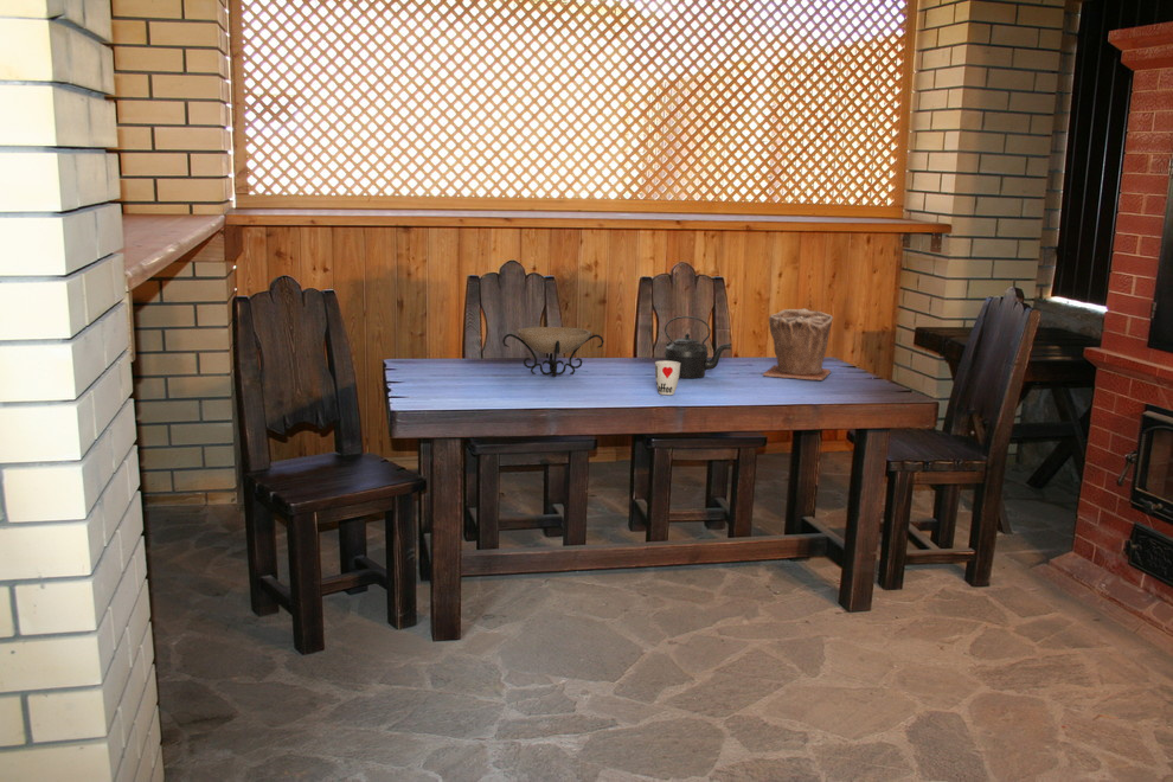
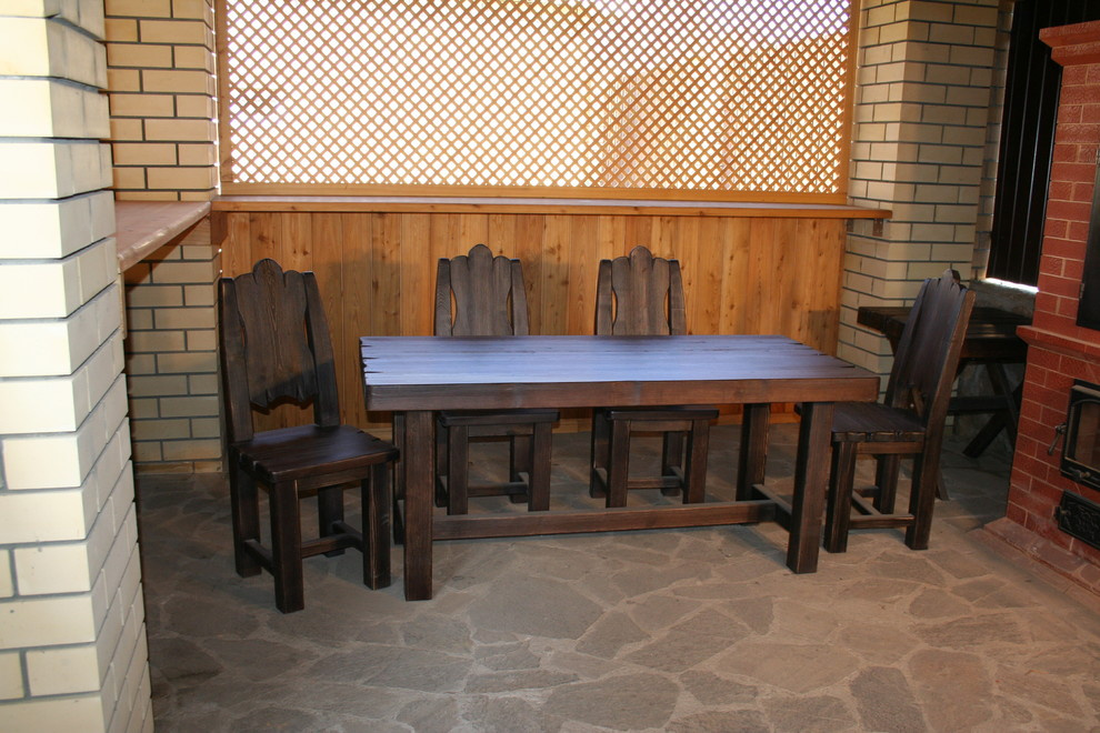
- plant pot [762,308,834,382]
- kettle [664,315,732,379]
- decorative bowl [501,326,605,379]
- cup [654,360,680,396]
